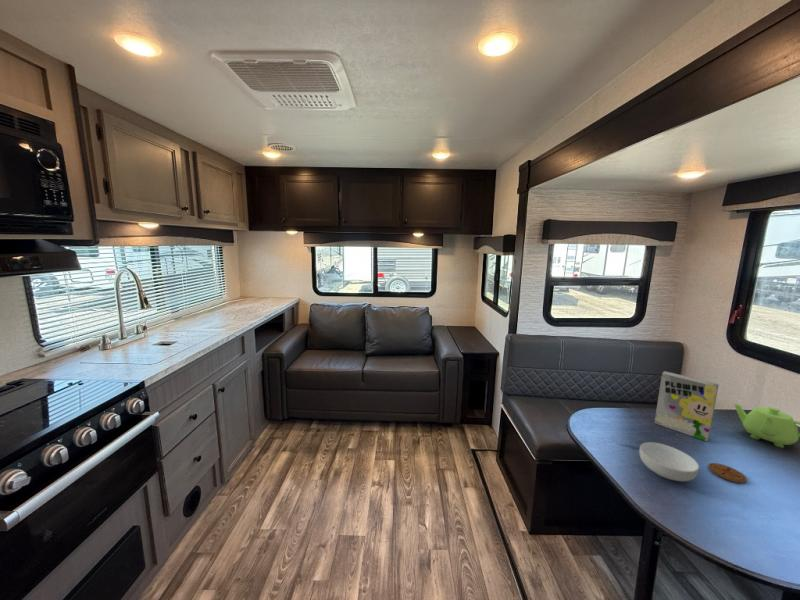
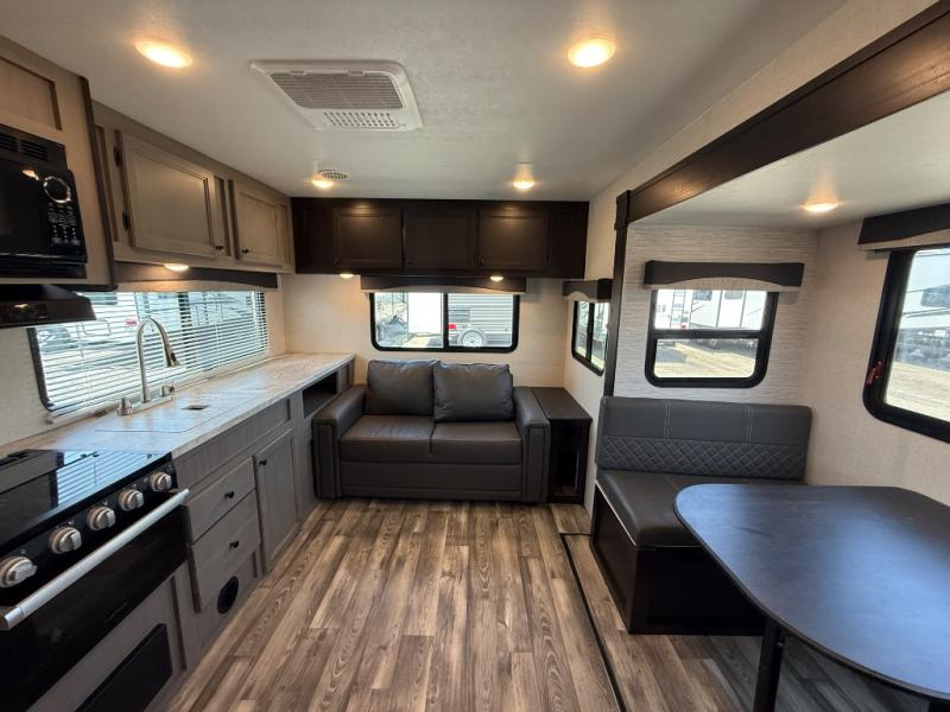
- cereal box [653,370,720,442]
- cereal bowl [638,441,700,482]
- teapot [733,403,800,449]
- coaster [707,462,748,484]
